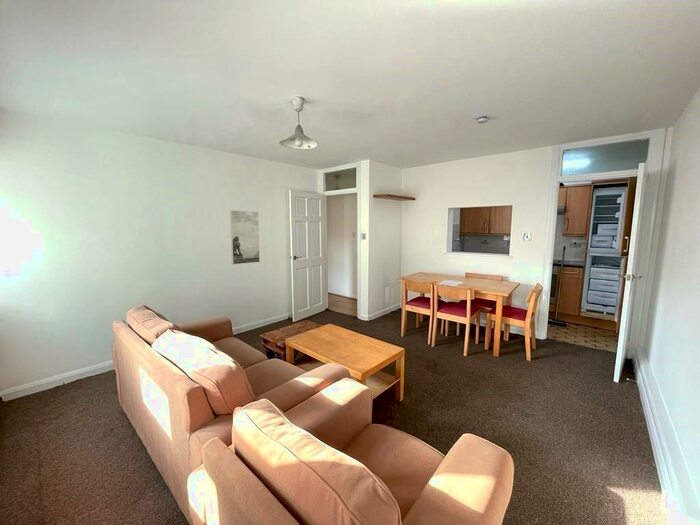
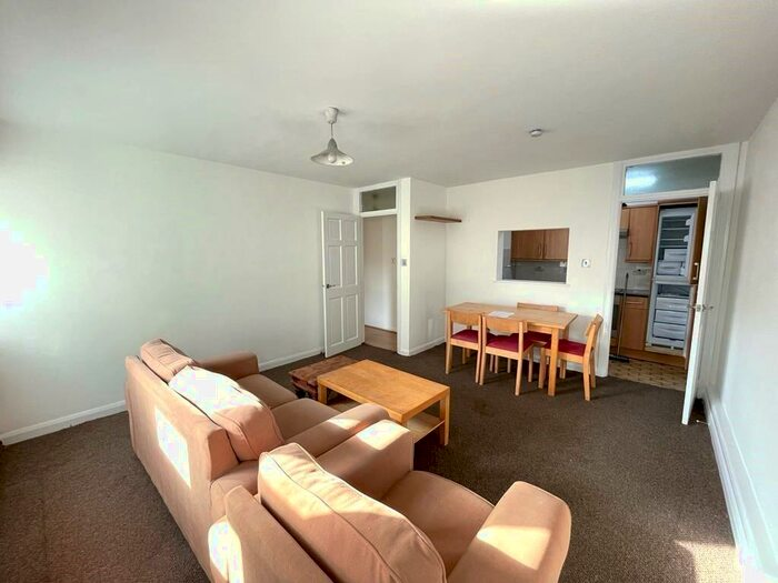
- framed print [229,209,261,265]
